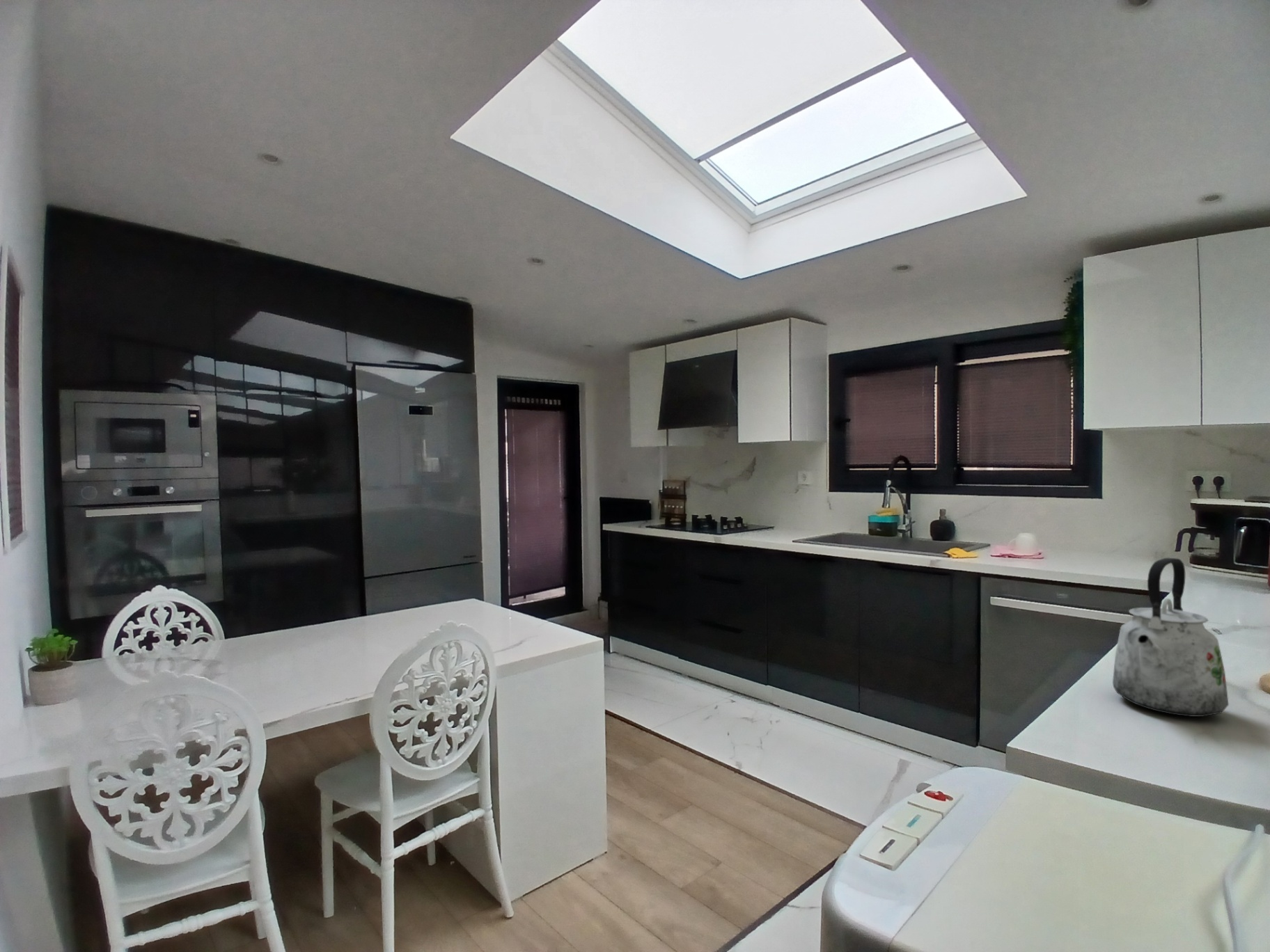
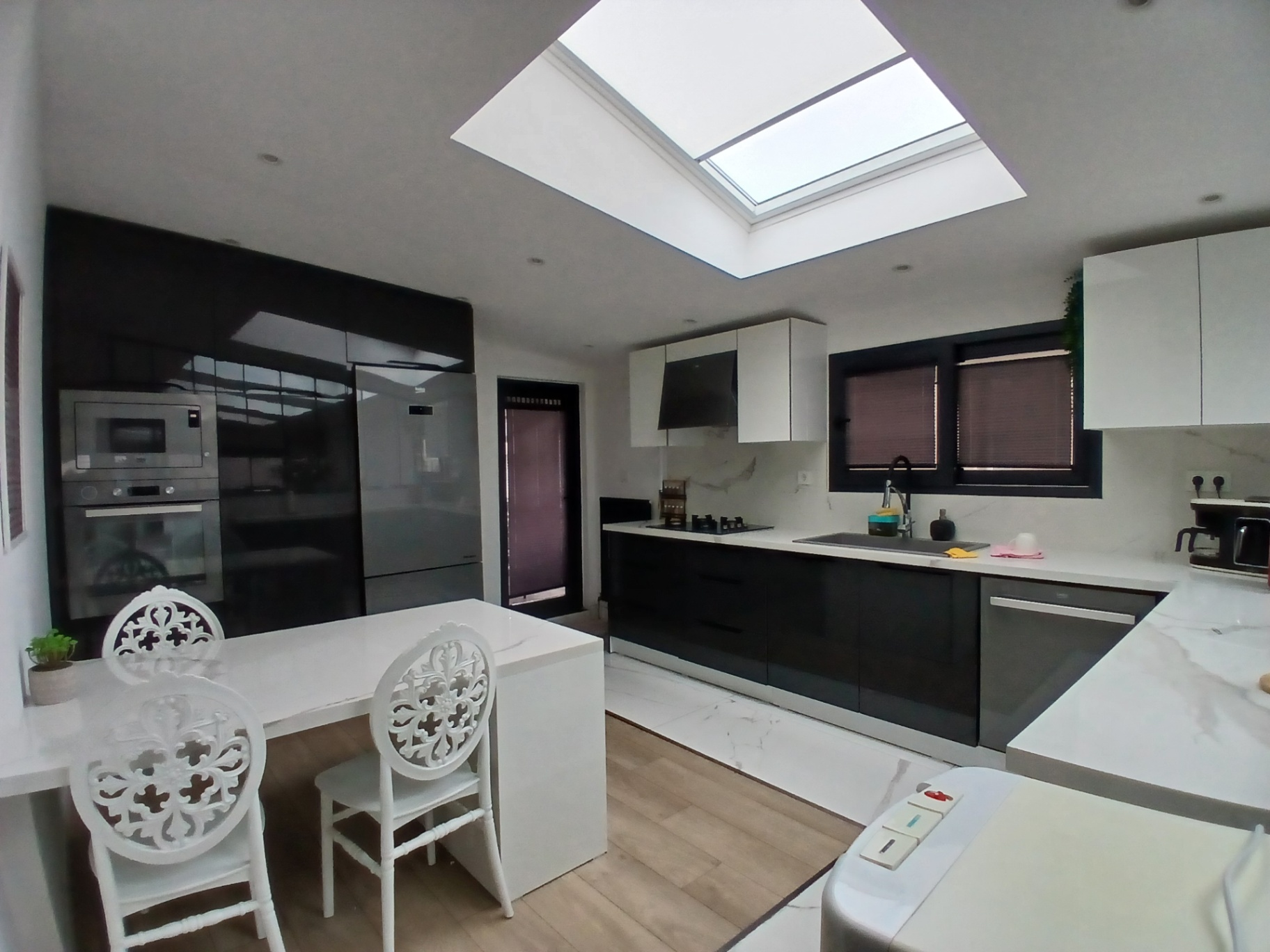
- kettle [1112,557,1230,717]
